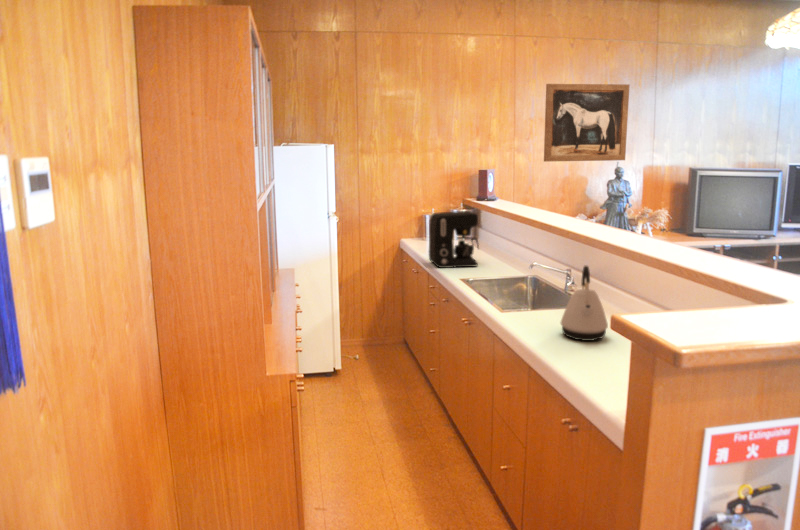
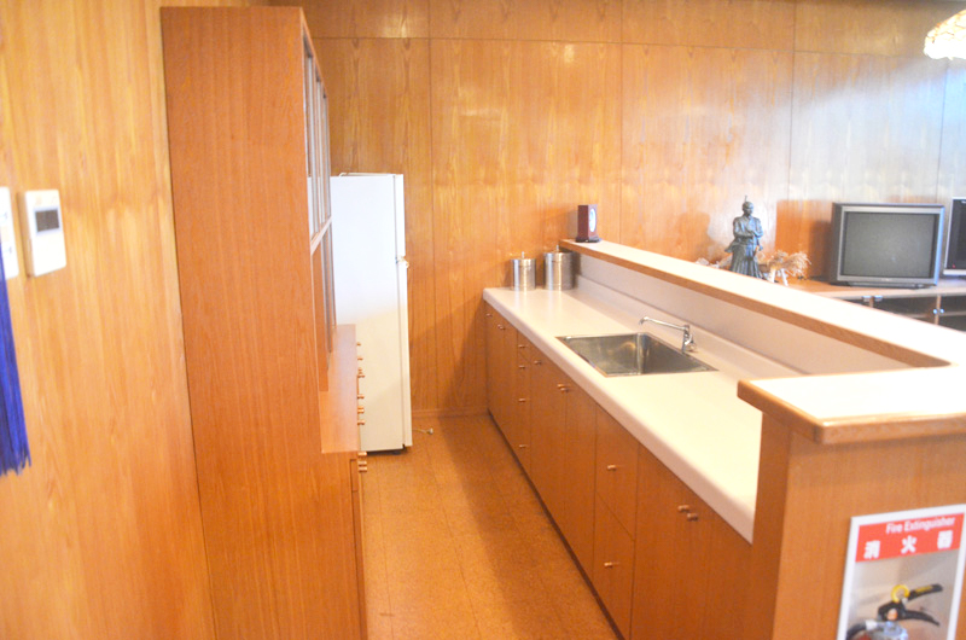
- kettle [559,265,609,342]
- wall art [543,83,631,163]
- coffee maker [428,210,480,269]
